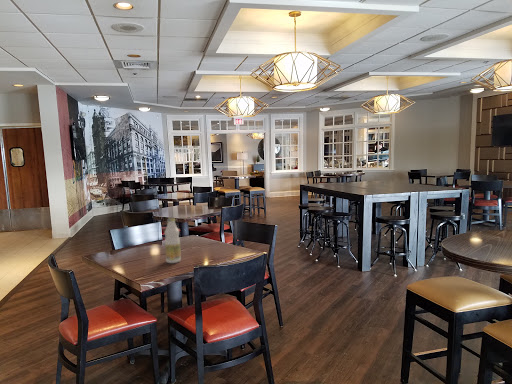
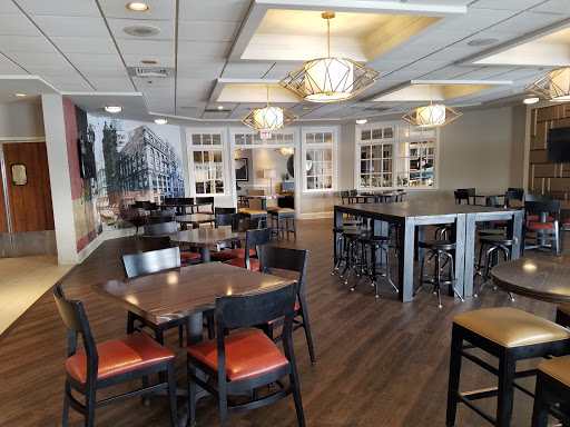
- bottle [164,217,182,264]
